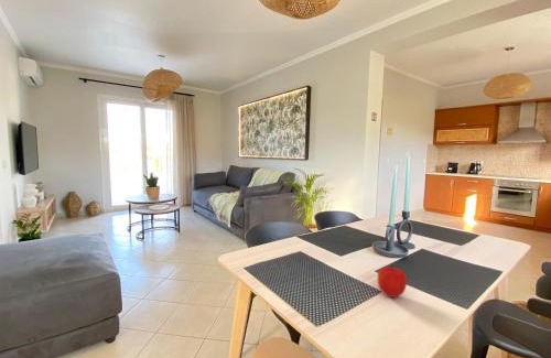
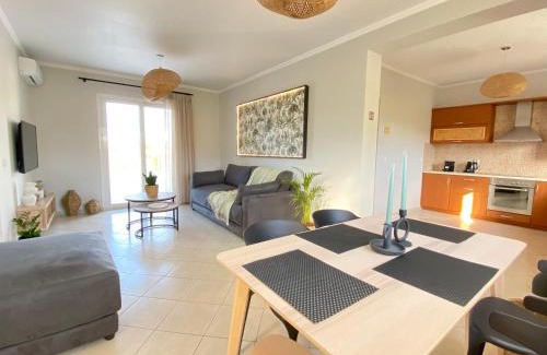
- fruit [377,265,408,299]
